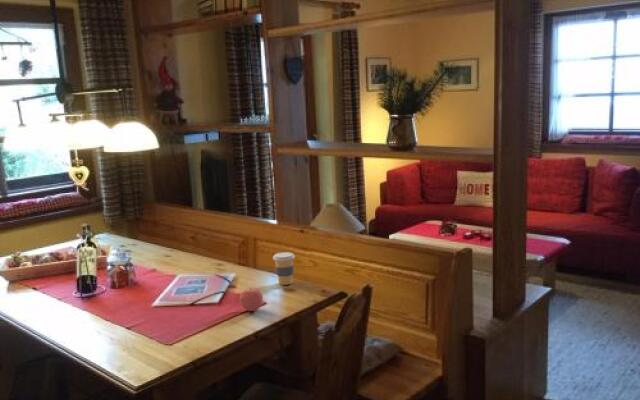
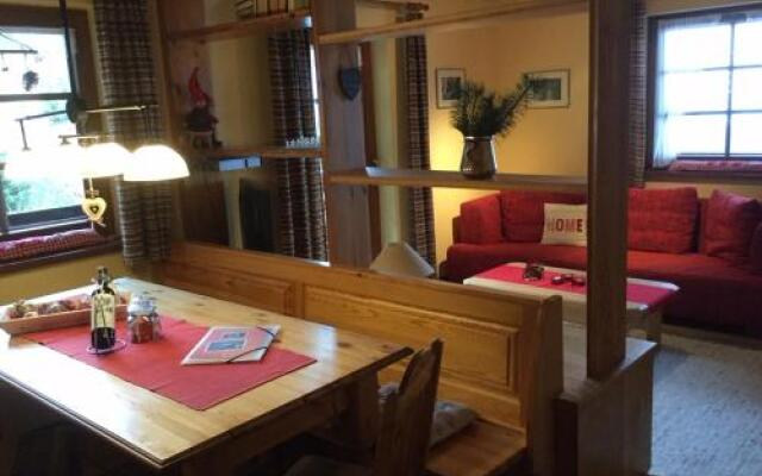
- coffee cup [272,251,296,286]
- apple [239,286,264,312]
